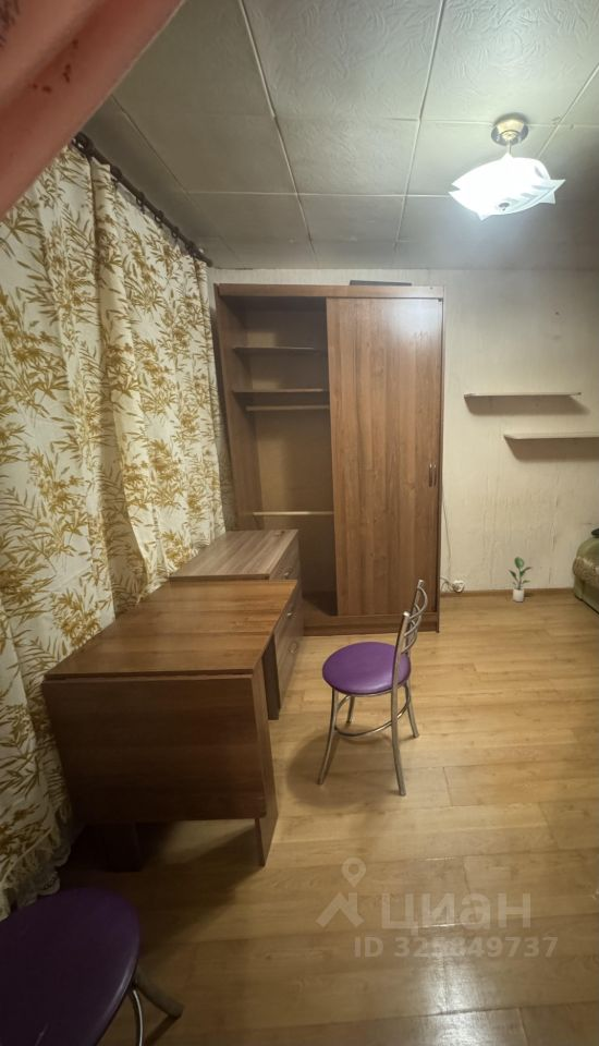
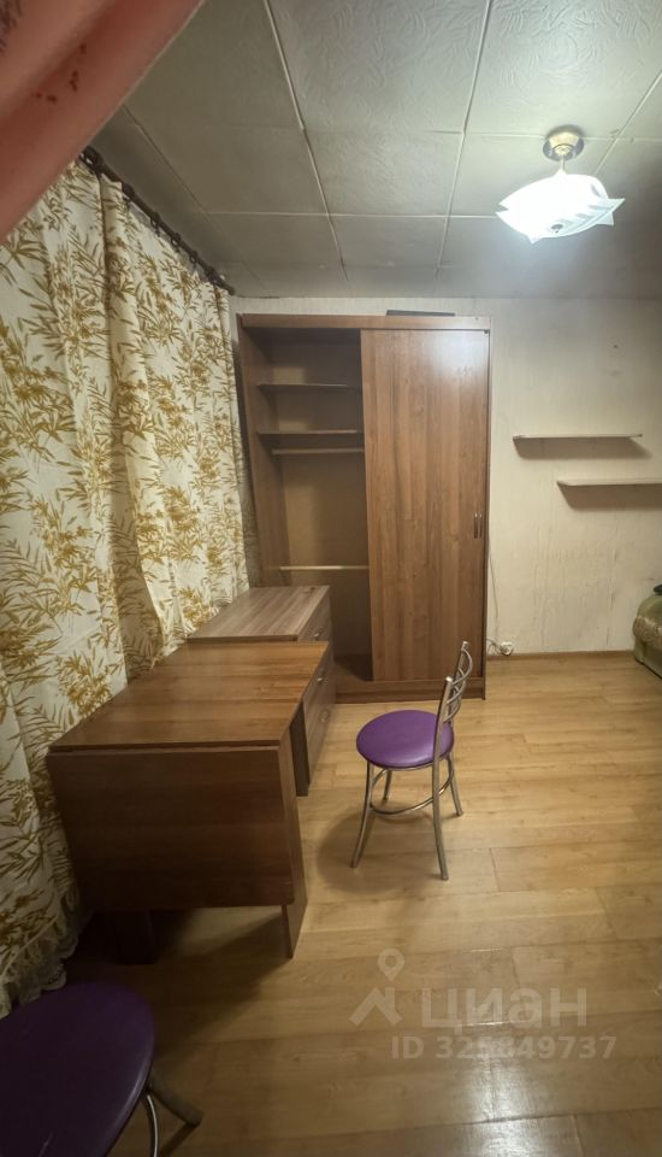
- potted plant [509,556,533,603]
